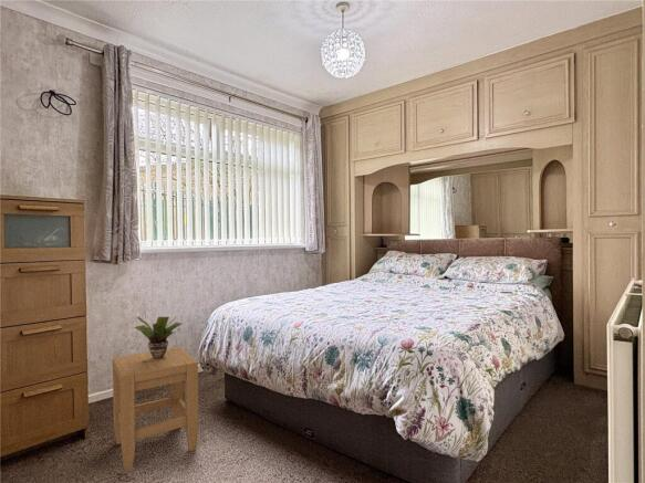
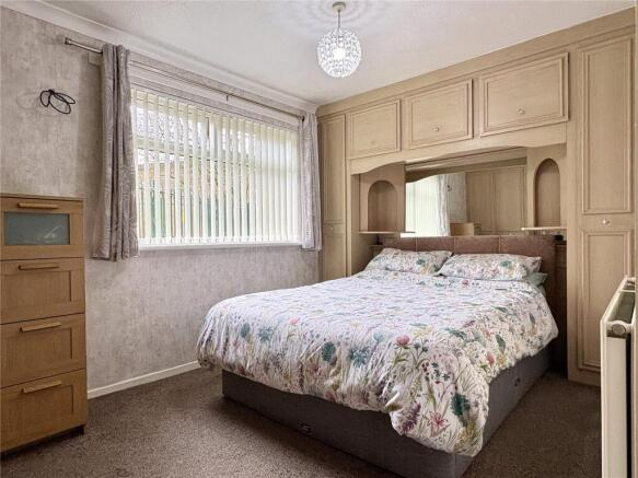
- stool [112,346,199,473]
- potted plant [133,316,184,359]
